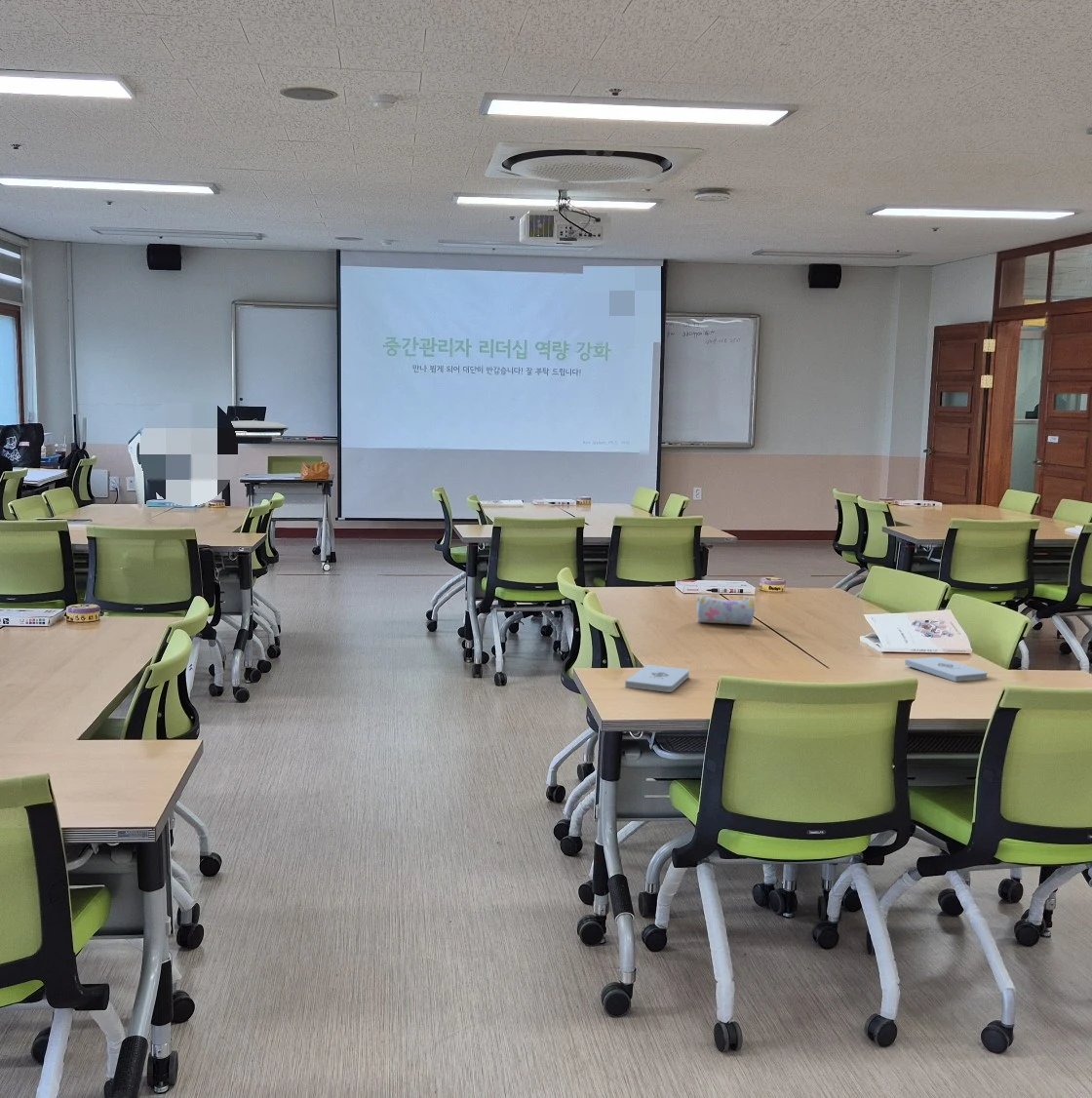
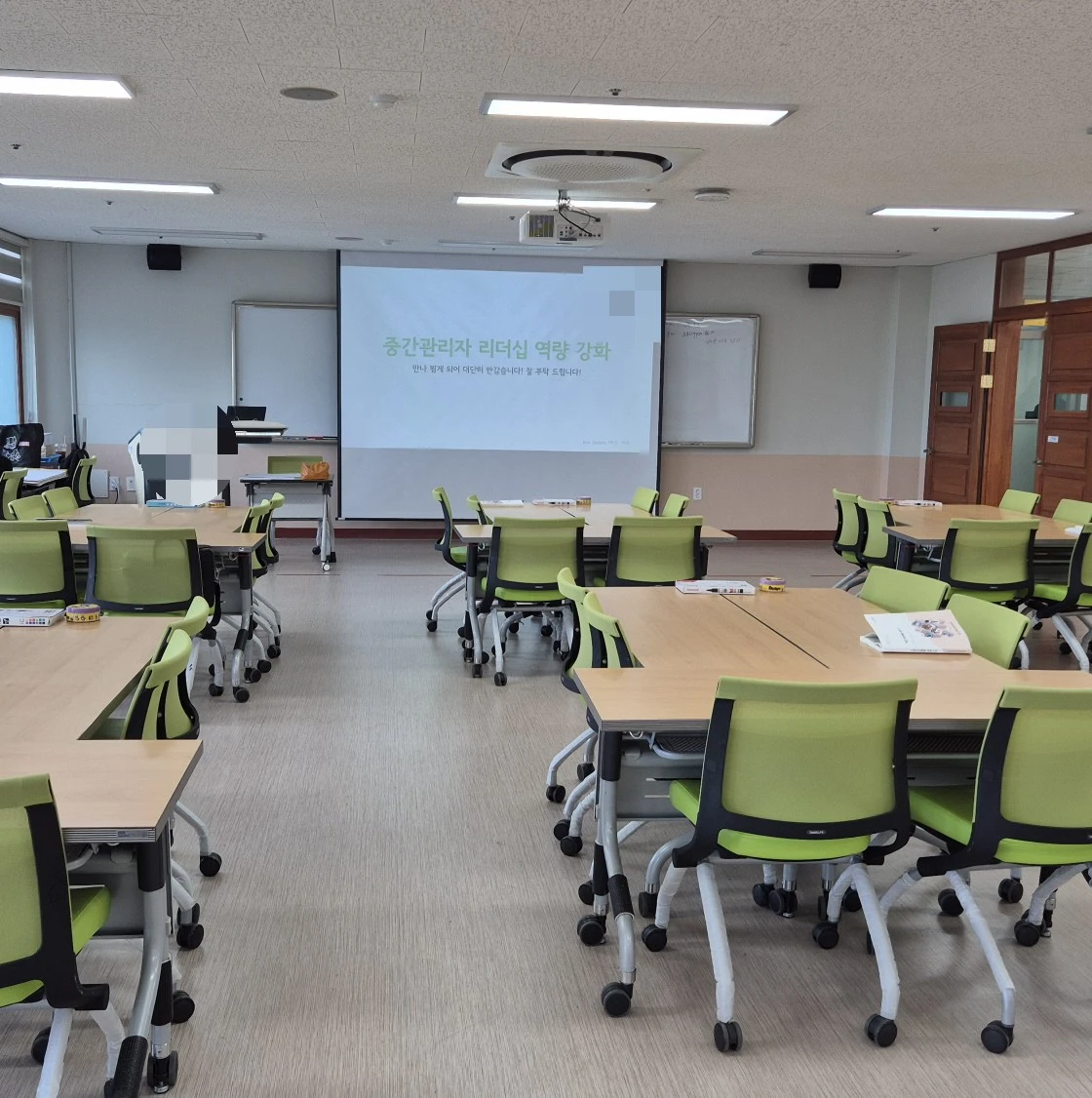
- notepad [904,656,989,683]
- pencil case [695,595,756,626]
- notepad [624,664,690,693]
